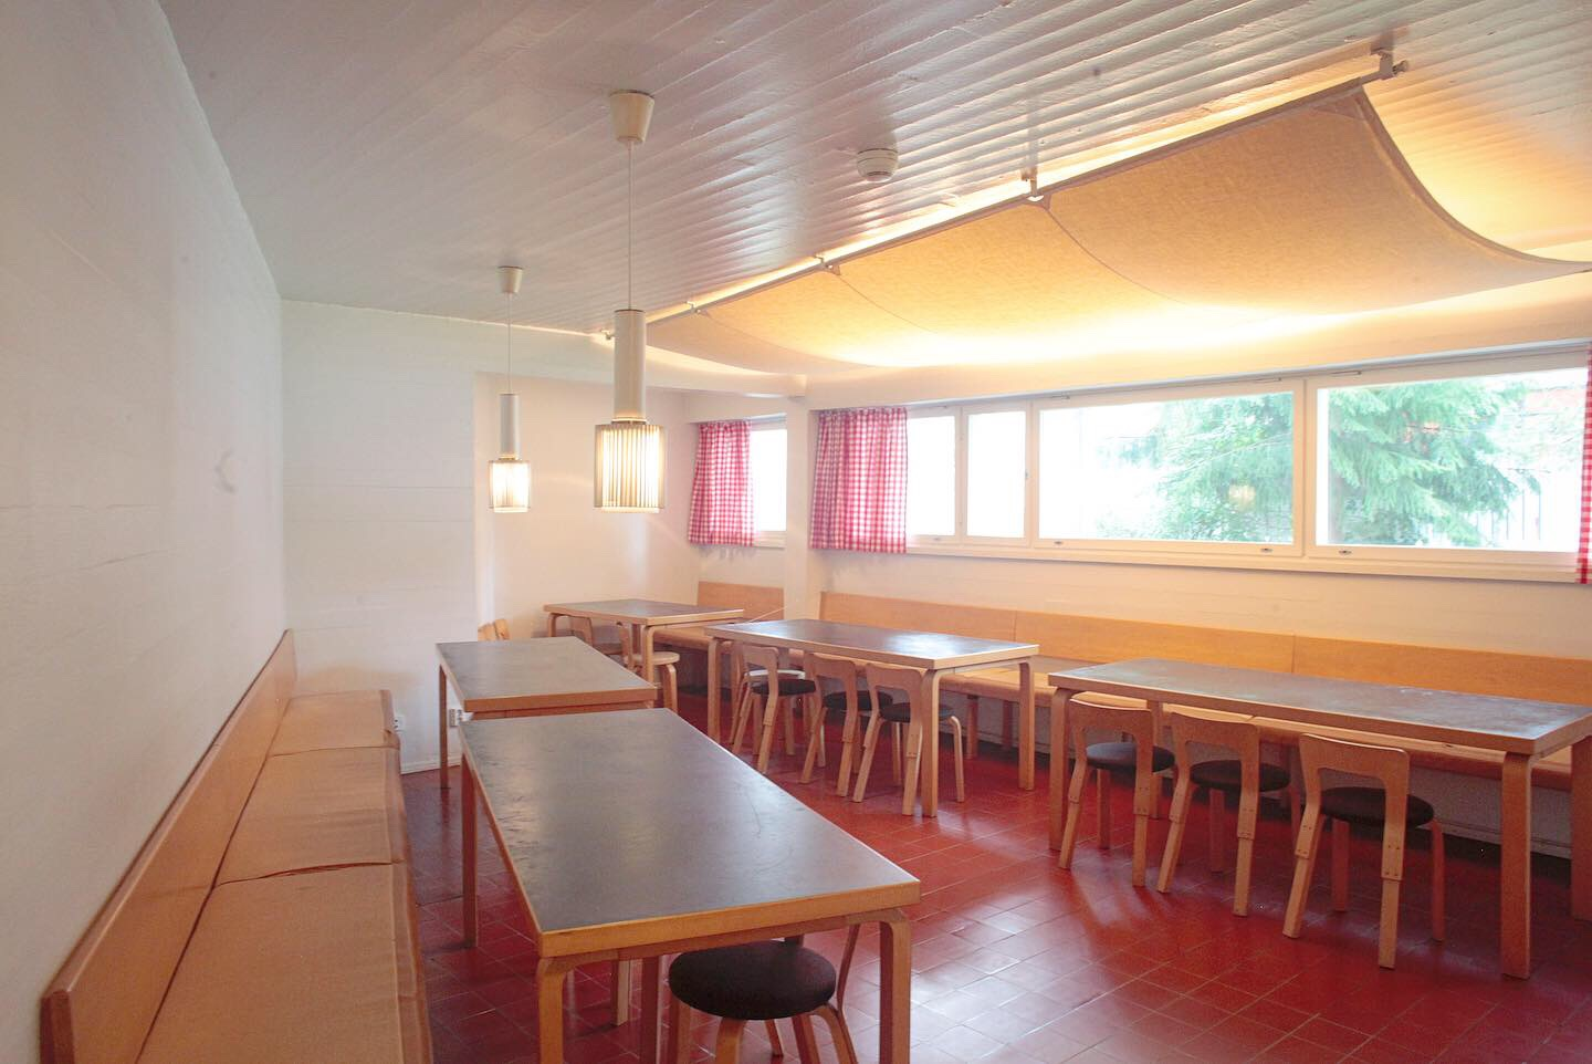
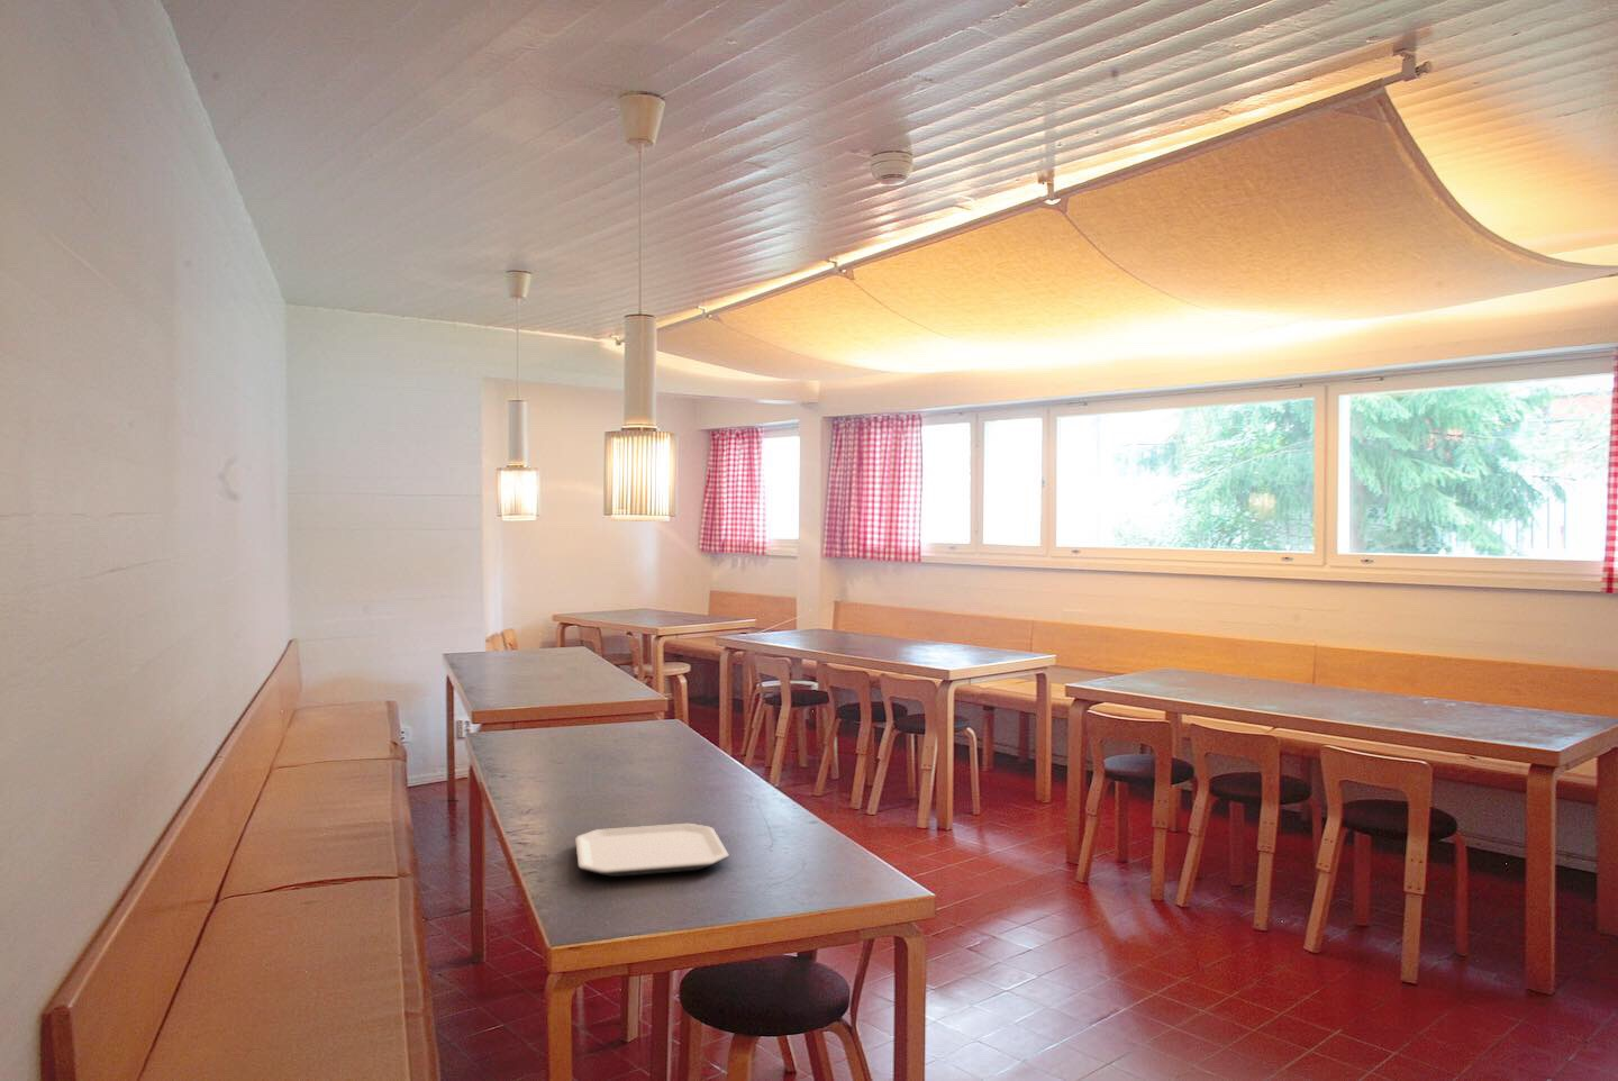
+ plate [574,823,730,877]
